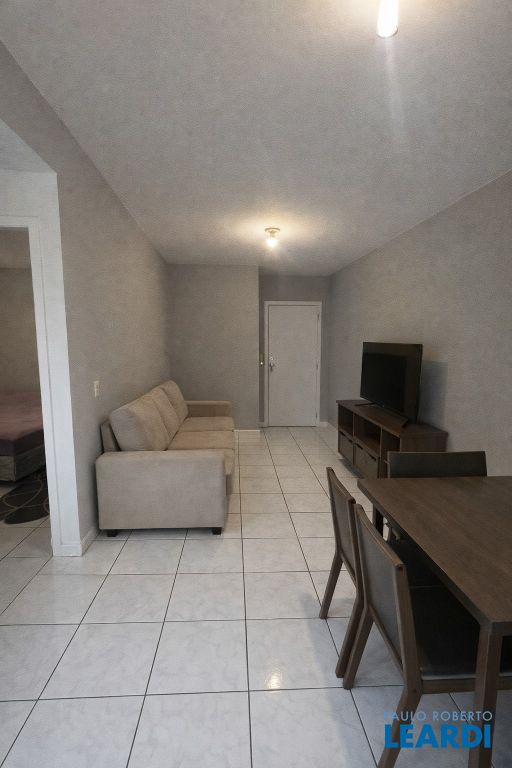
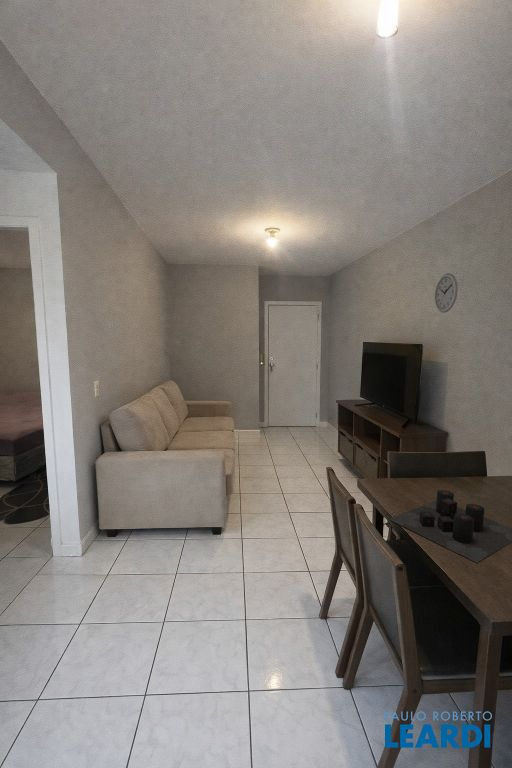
+ wall clock [434,272,459,314]
+ candle [388,489,512,564]
